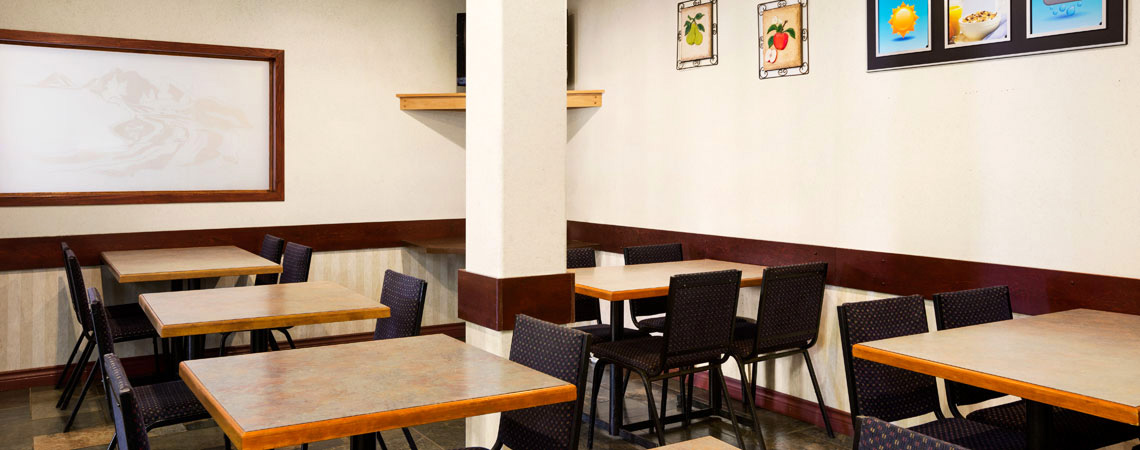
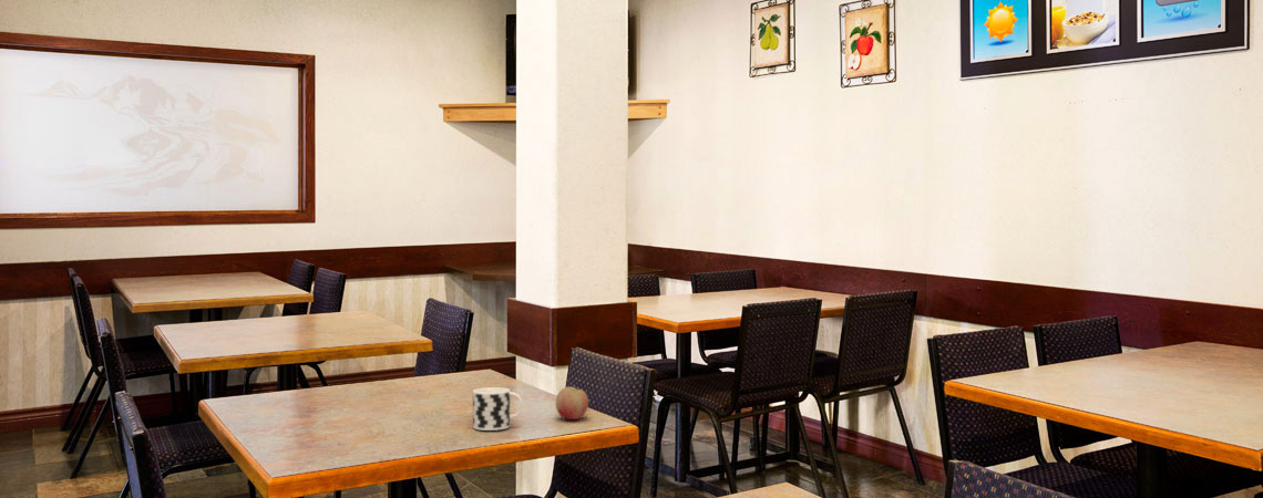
+ fruit [555,386,589,421]
+ cup [472,386,524,432]
